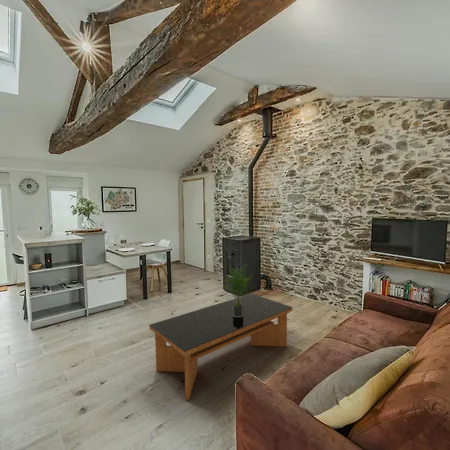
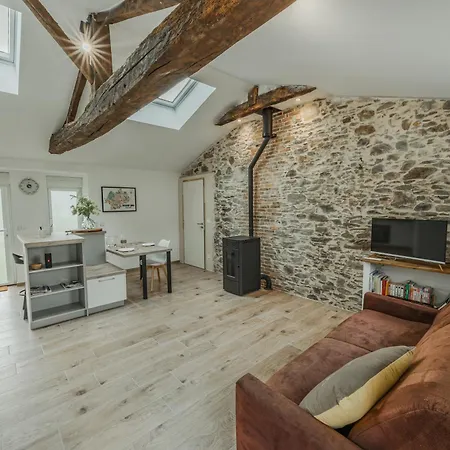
- potted plant [221,264,253,317]
- coffee table [148,293,293,401]
